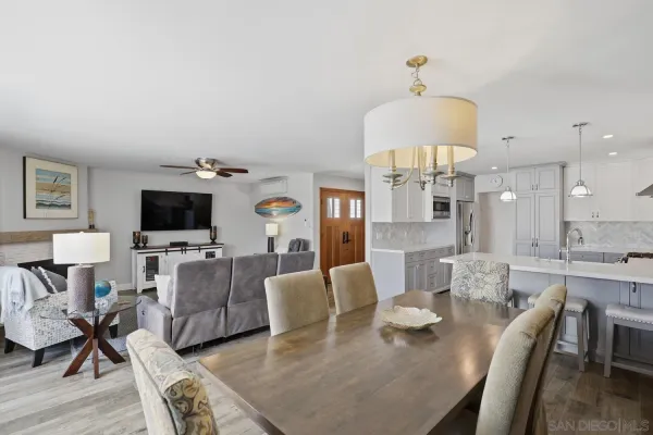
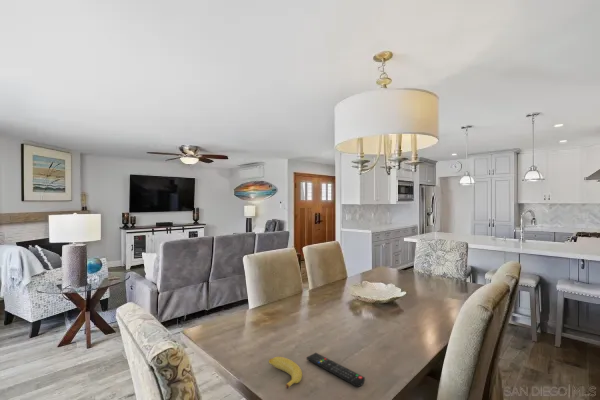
+ banana [268,356,303,390]
+ remote control [306,352,366,388]
